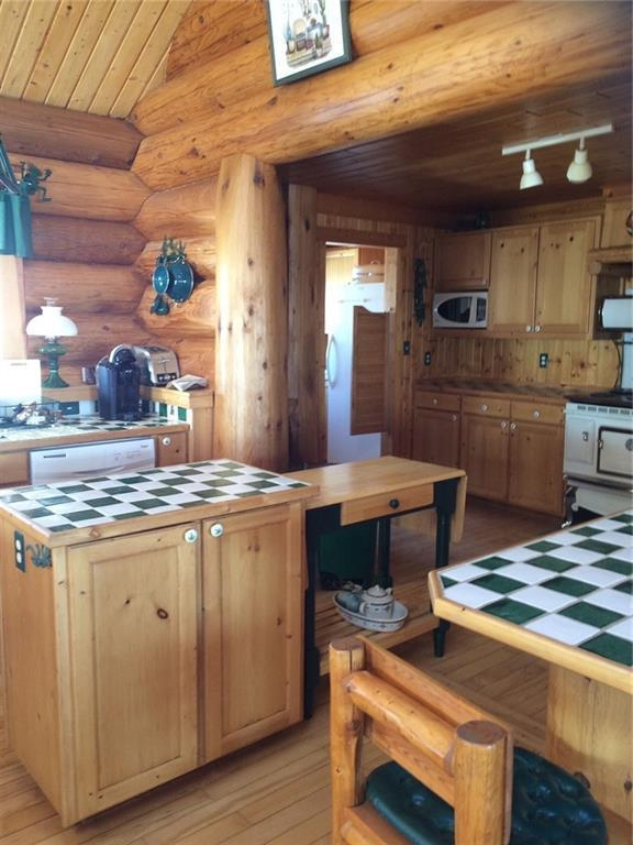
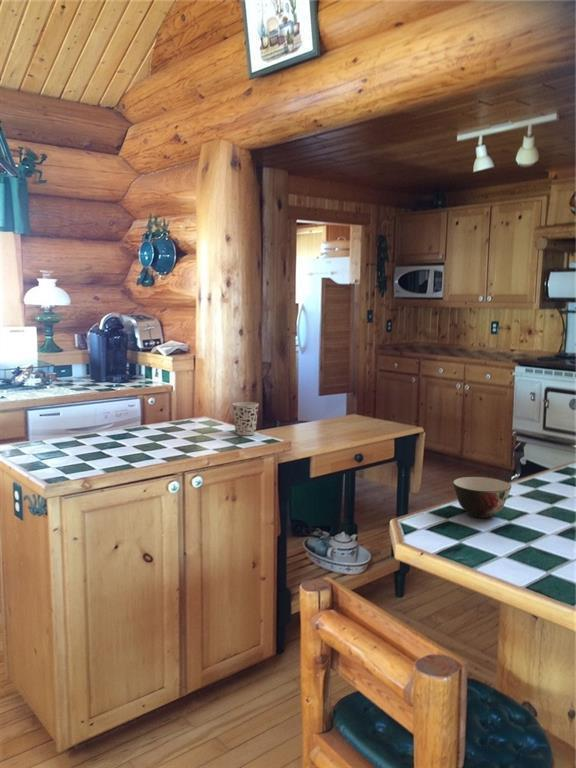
+ soup bowl [452,476,512,519]
+ cup [231,401,260,436]
